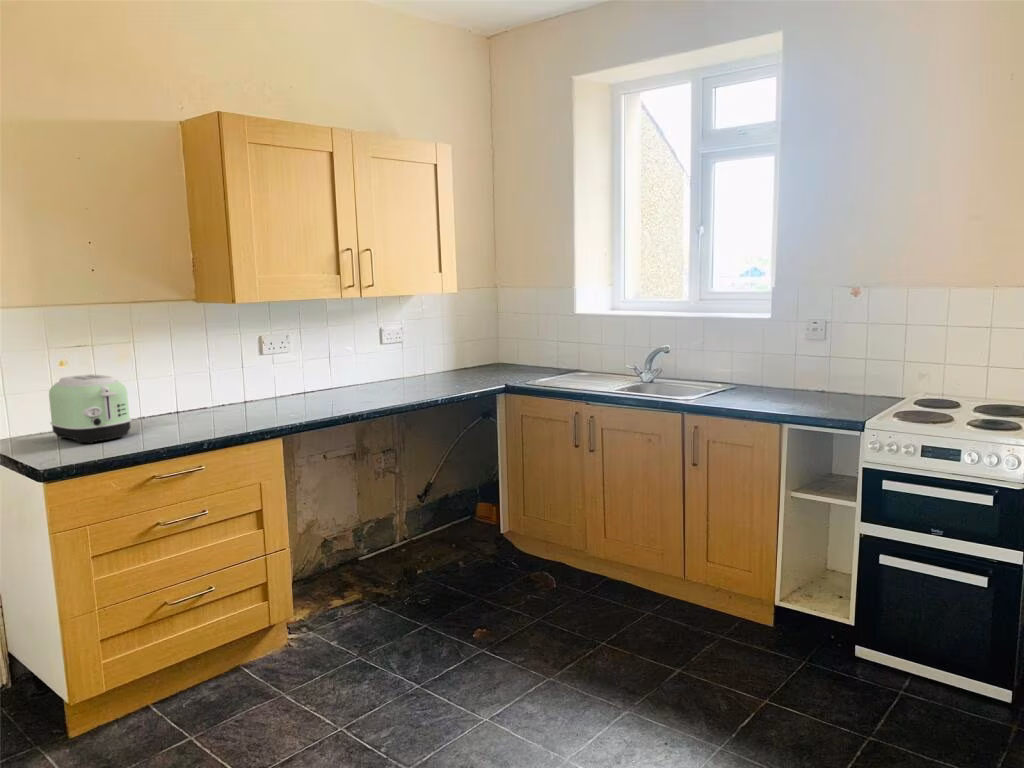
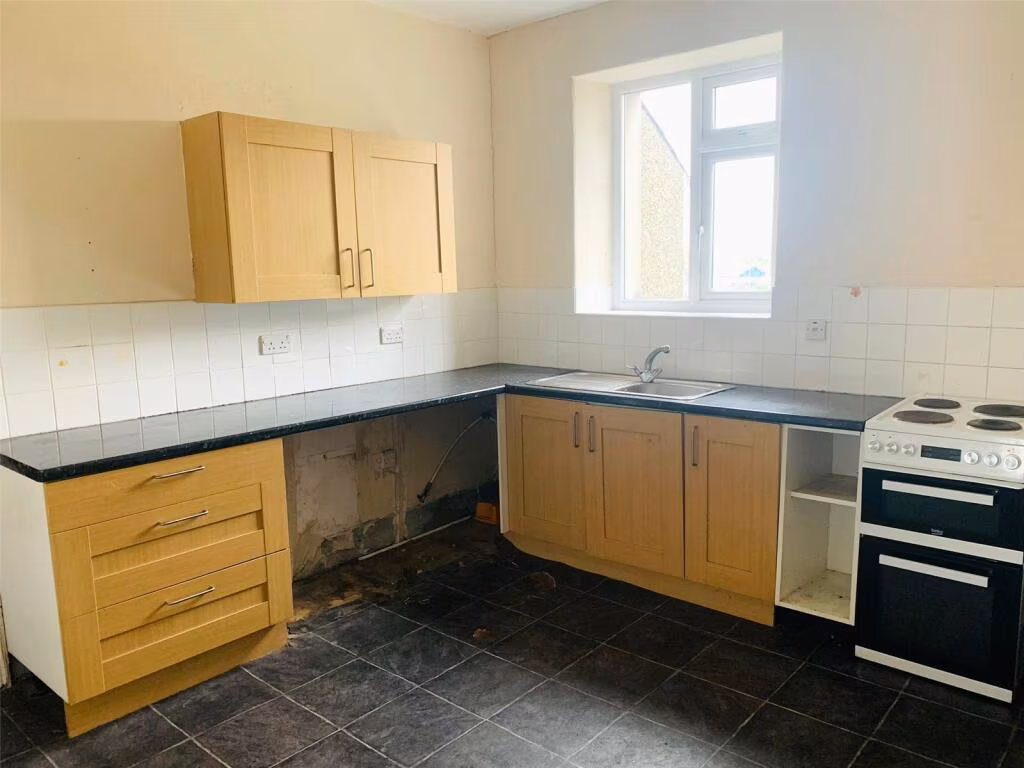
- toaster [48,373,133,445]
